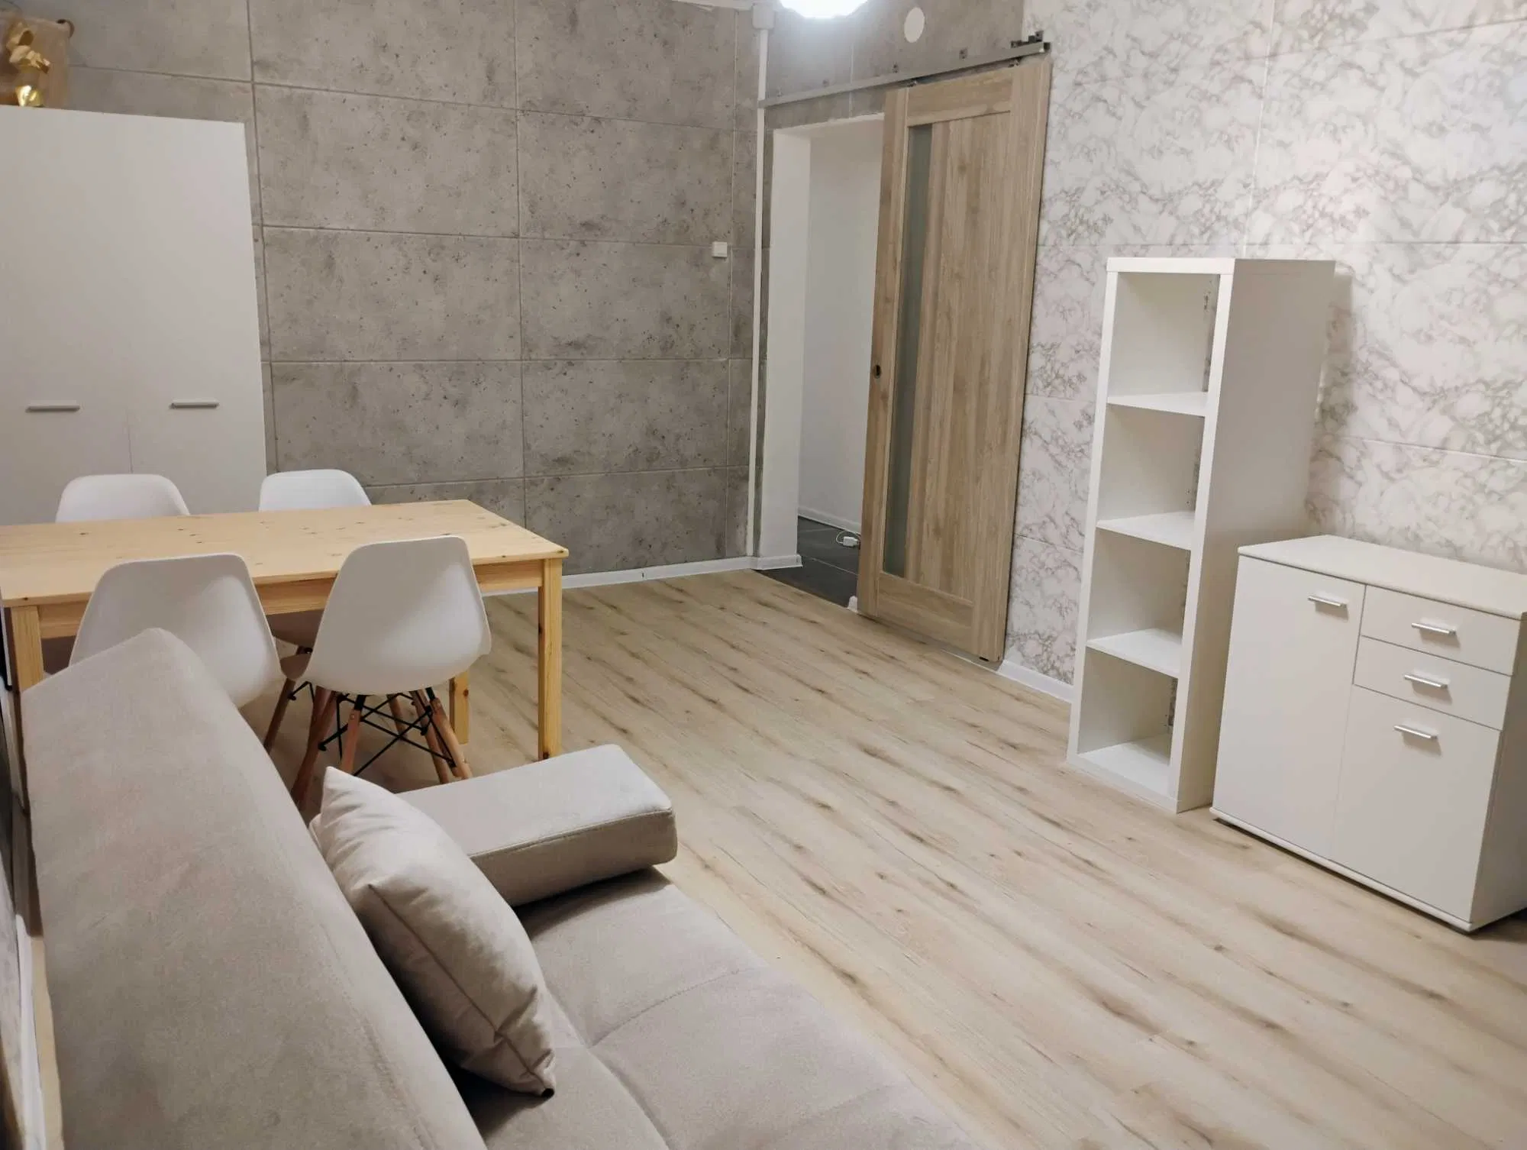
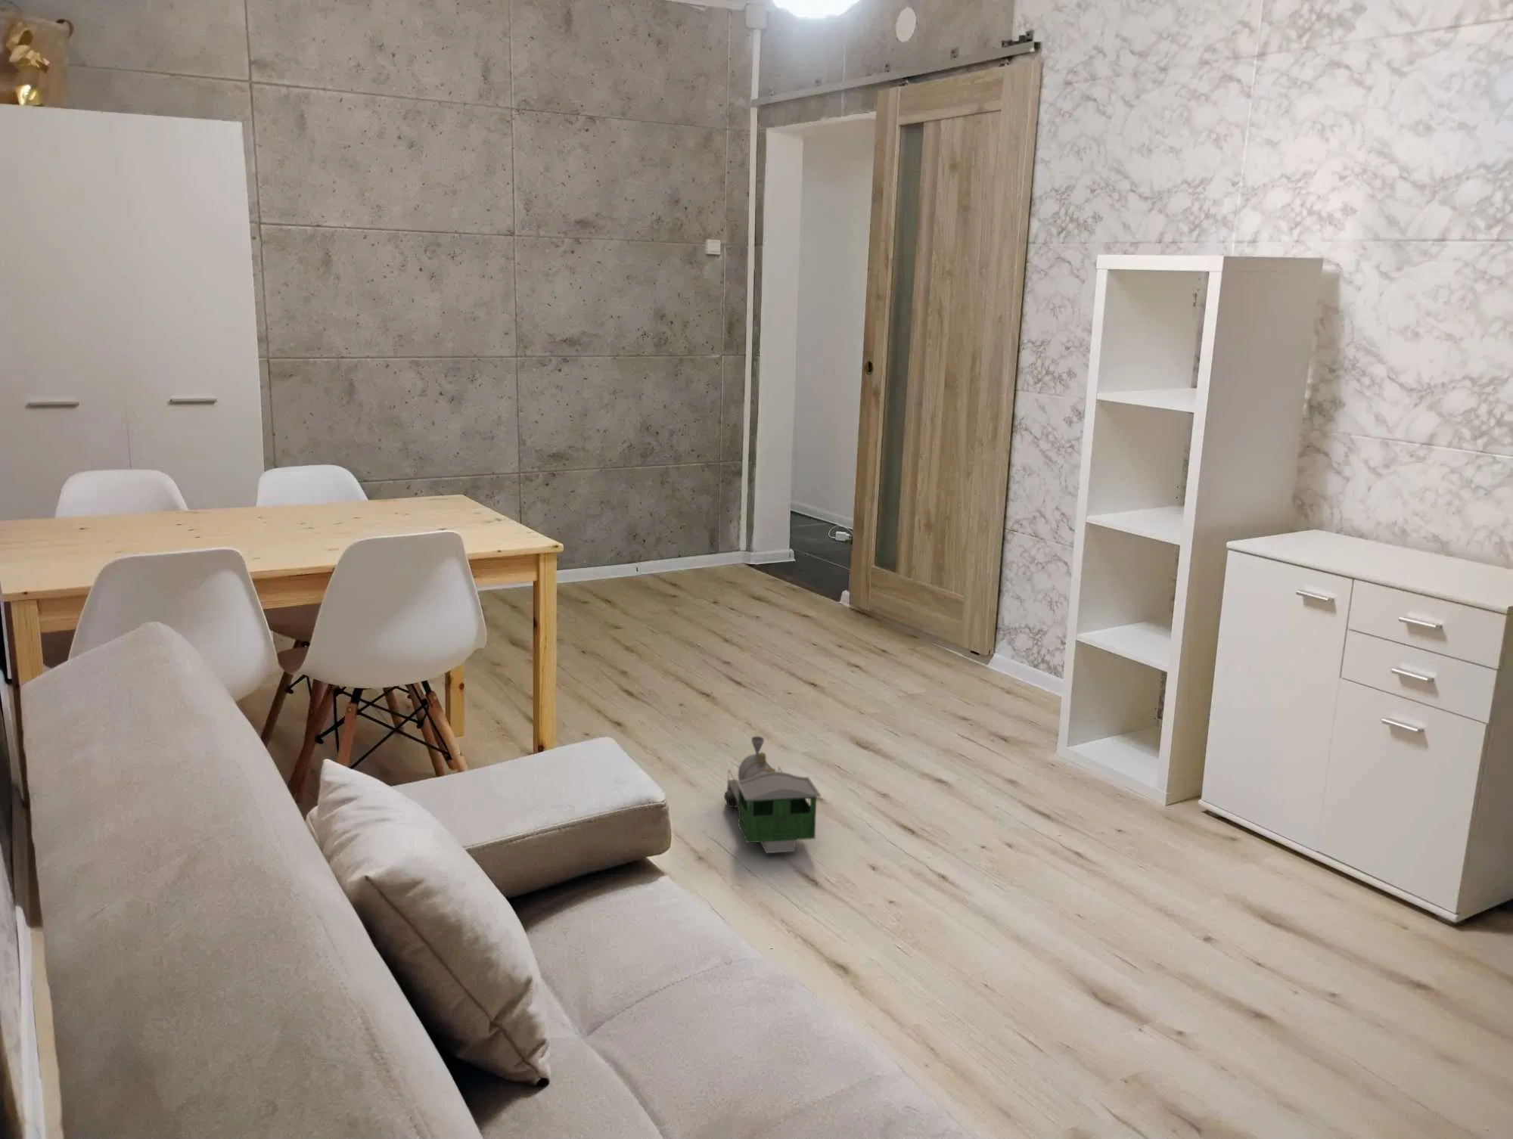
+ toy train [723,736,821,854]
